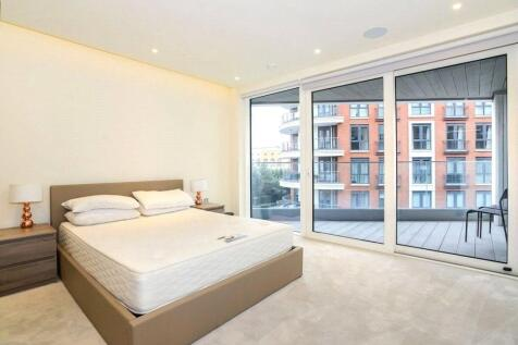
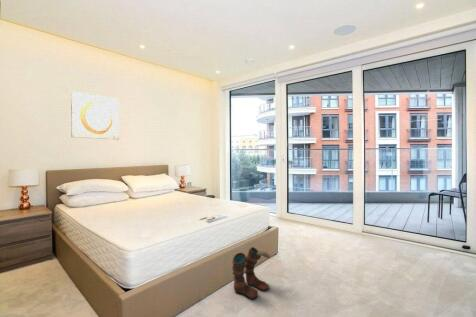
+ boots [231,246,271,300]
+ wall art [70,90,120,141]
